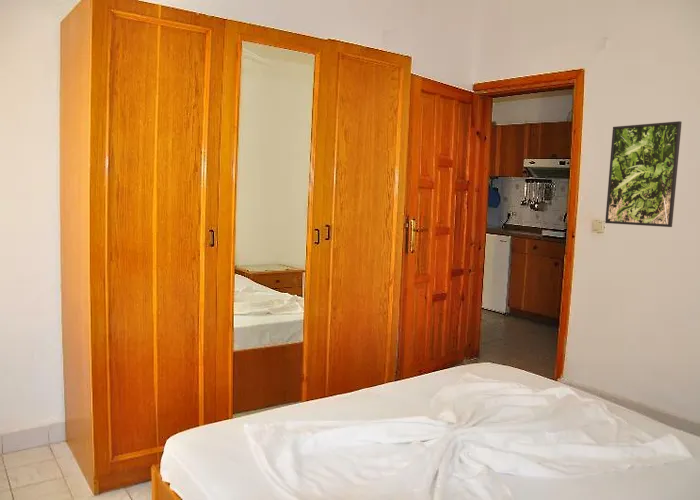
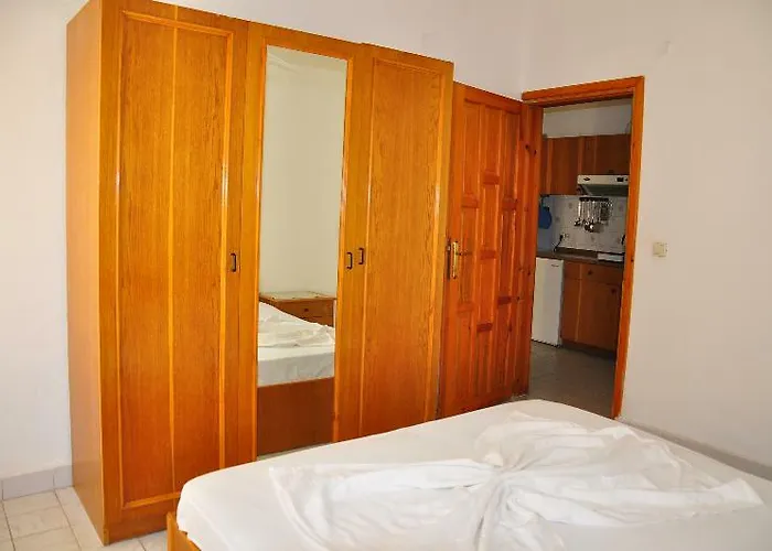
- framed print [604,120,683,228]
